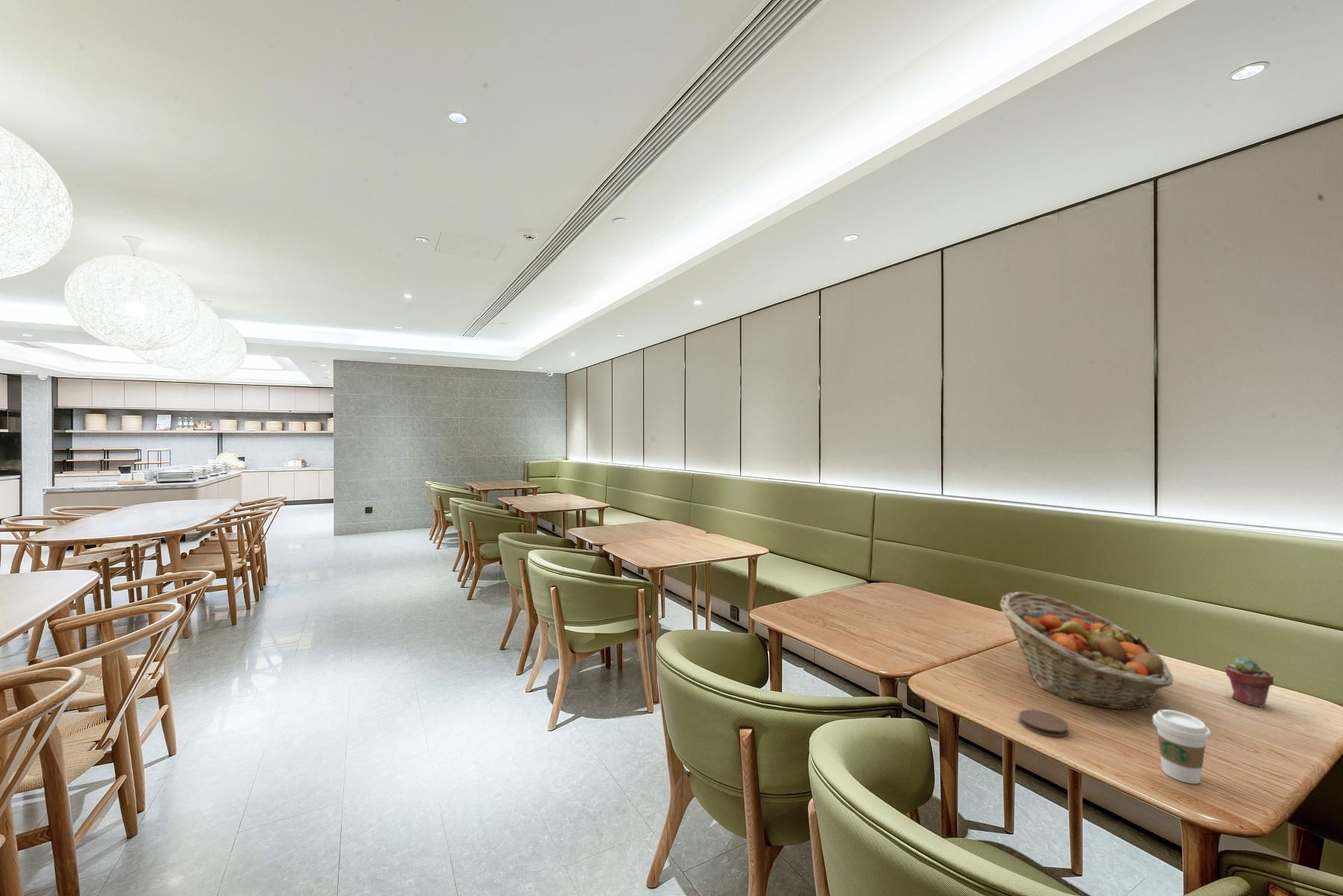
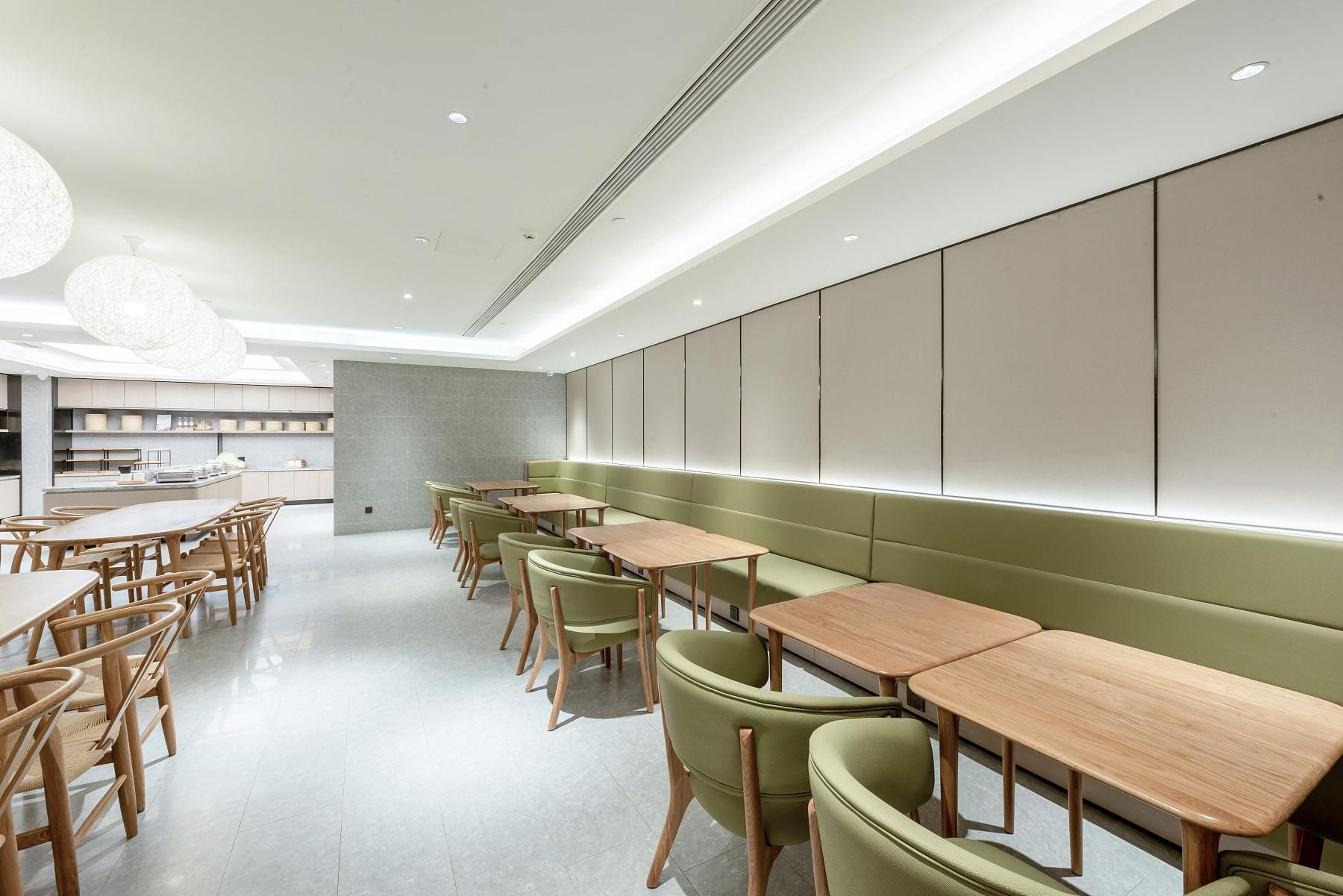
- fruit basket [999,591,1174,709]
- coffee cup [1152,709,1212,784]
- coaster [1018,709,1070,737]
- potted succulent [1224,657,1274,708]
